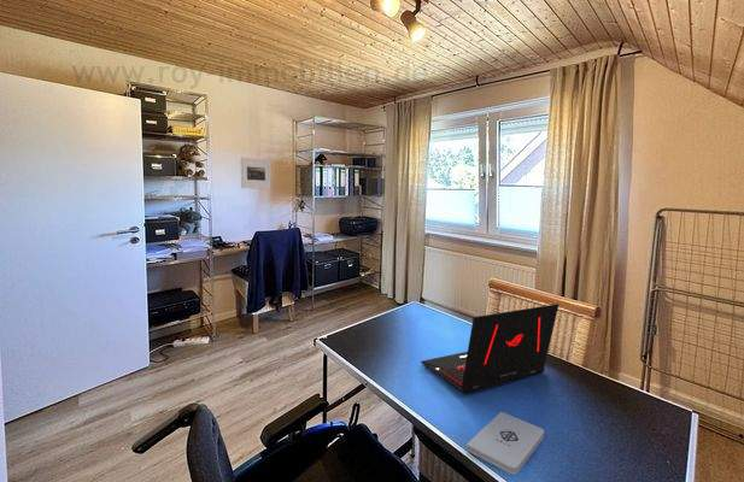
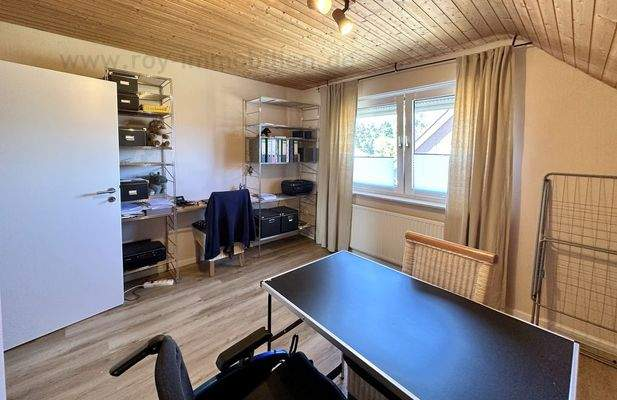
- laptop [420,302,560,395]
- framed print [240,157,271,190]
- notepad [465,411,545,475]
